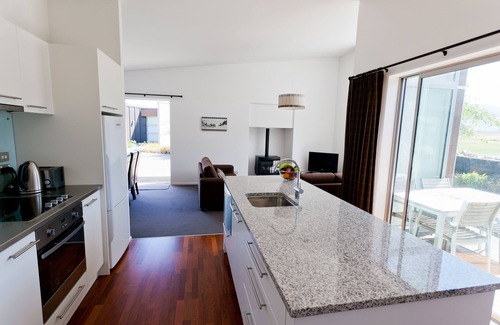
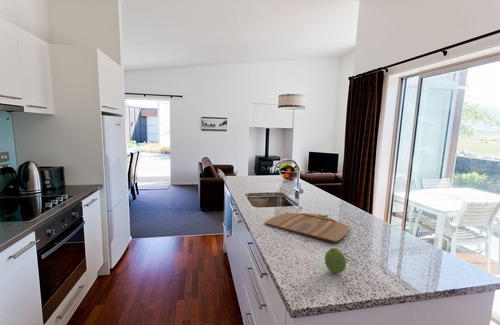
+ fruit [324,247,347,275]
+ cutting board [264,212,350,244]
